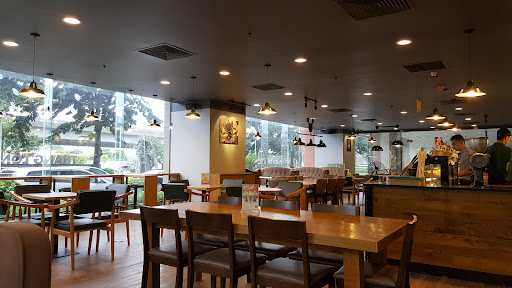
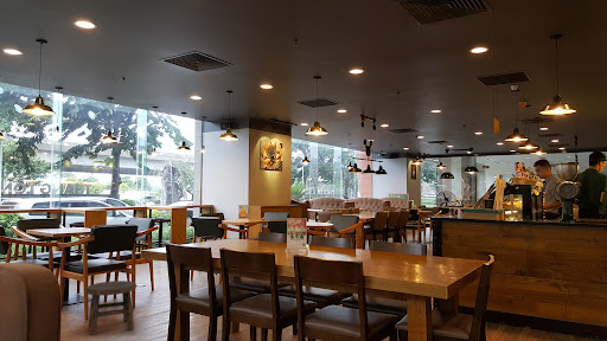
+ stool [84,279,138,336]
